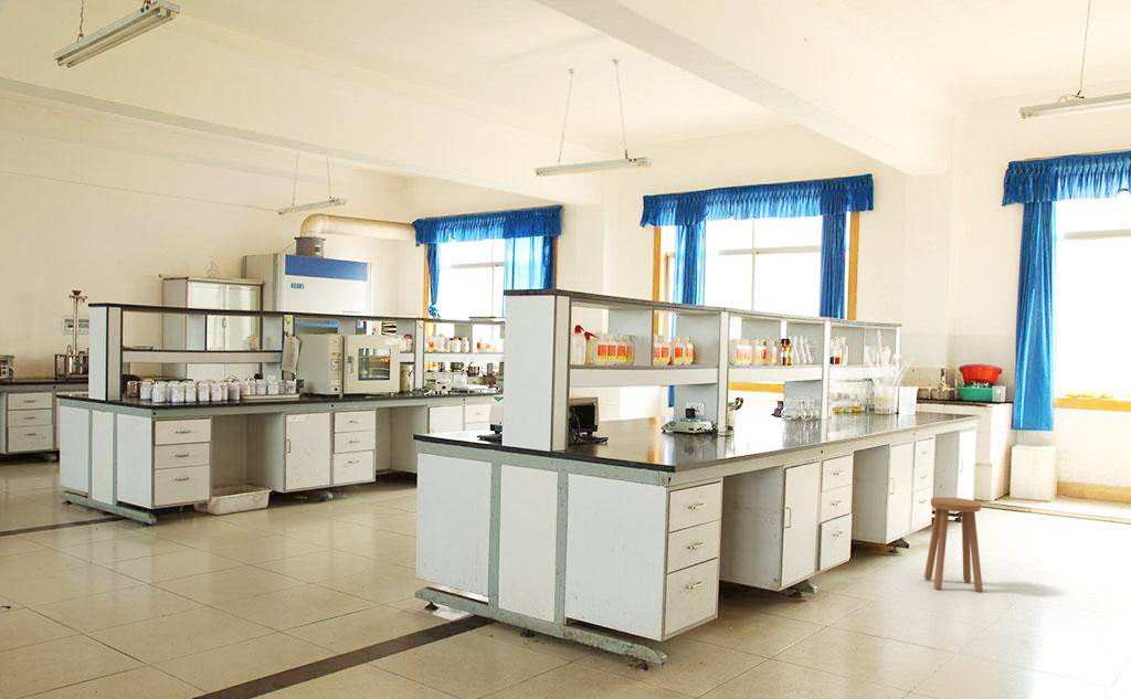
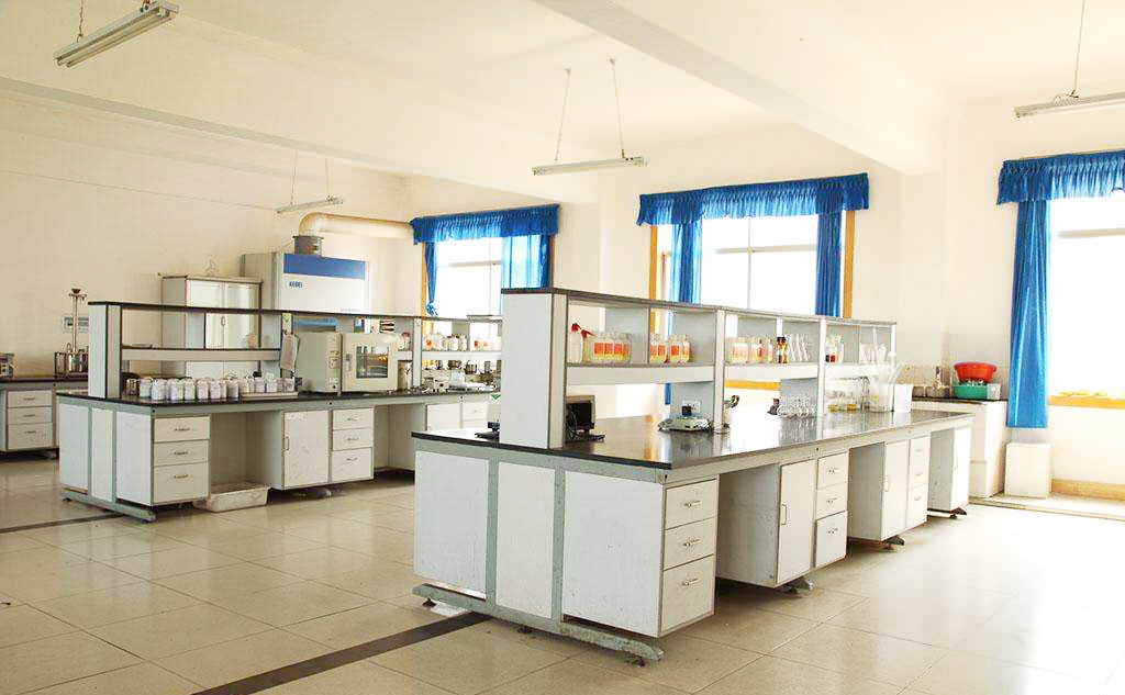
- stool [923,496,984,593]
